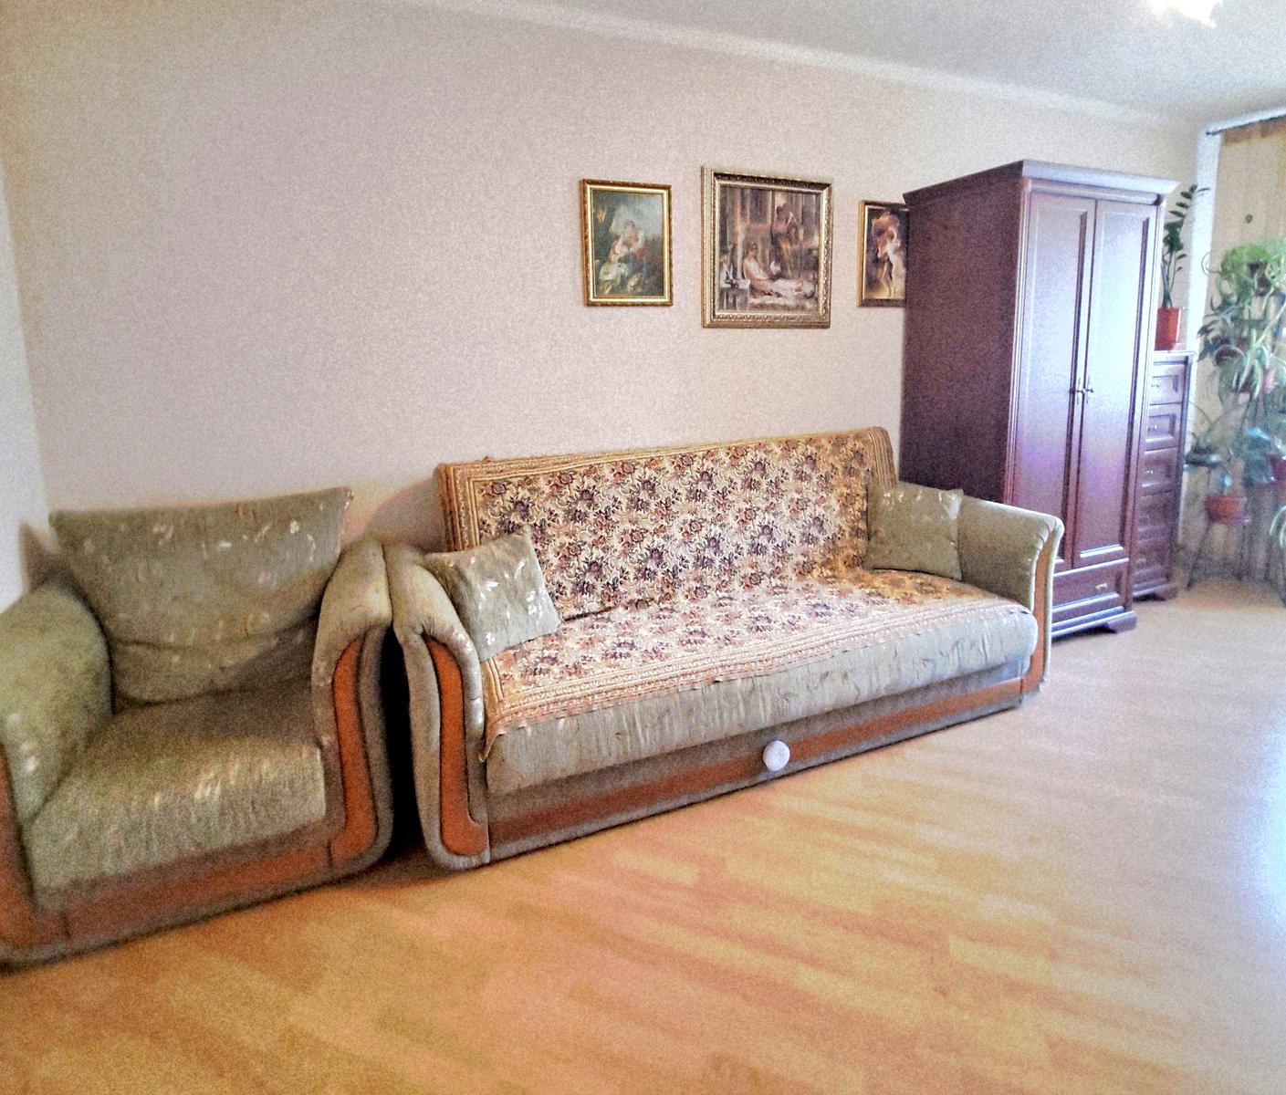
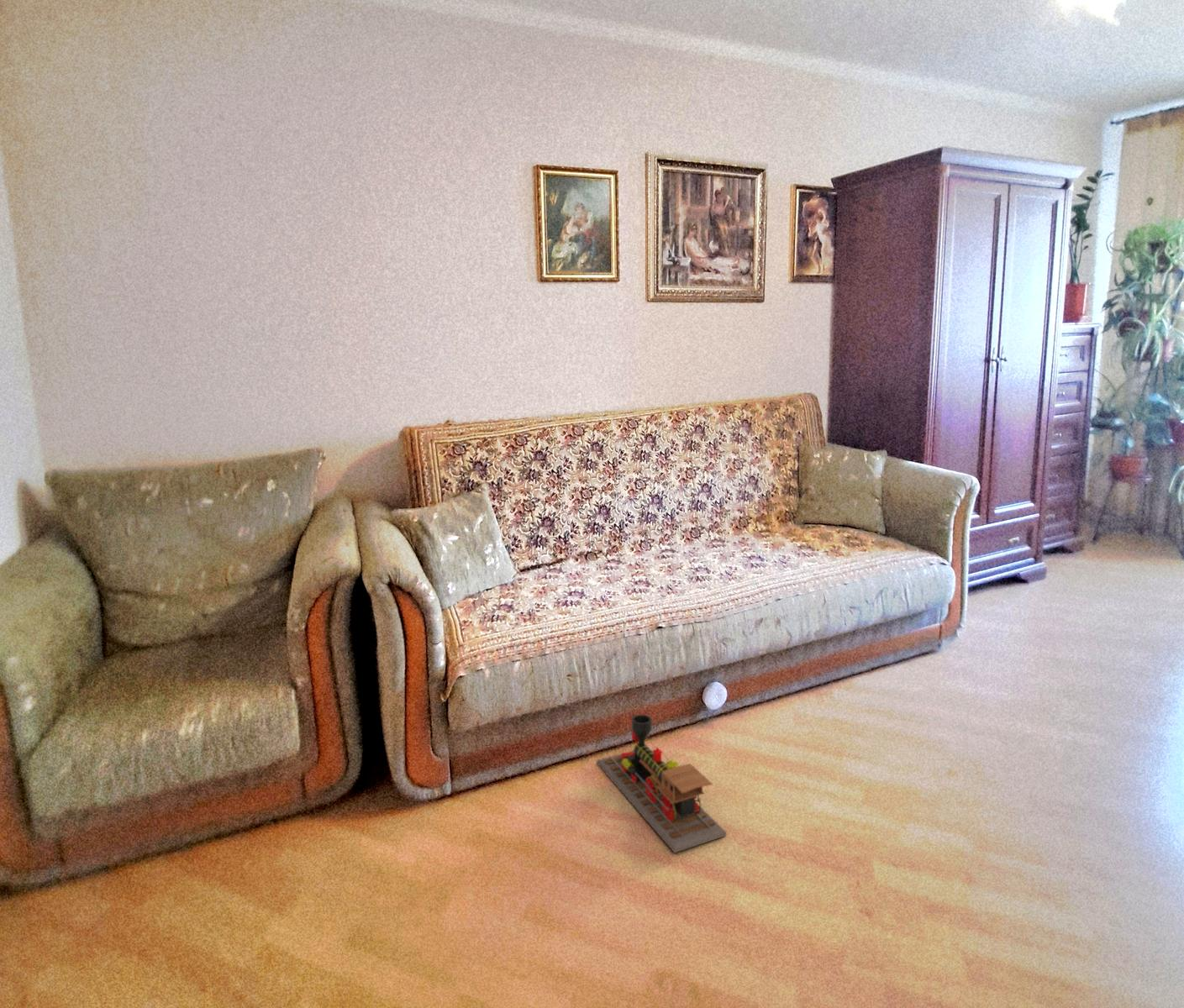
+ toy train [596,714,728,853]
